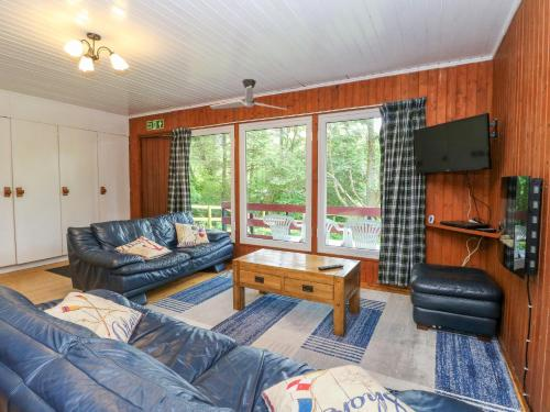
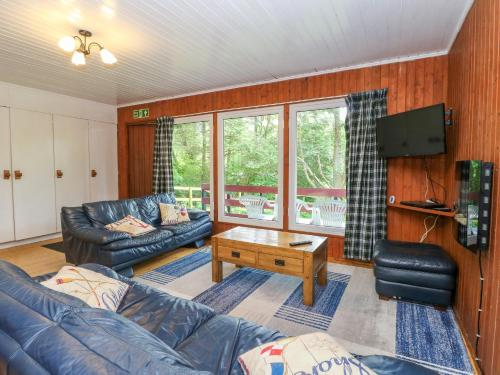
- ceiling fan [209,78,288,111]
